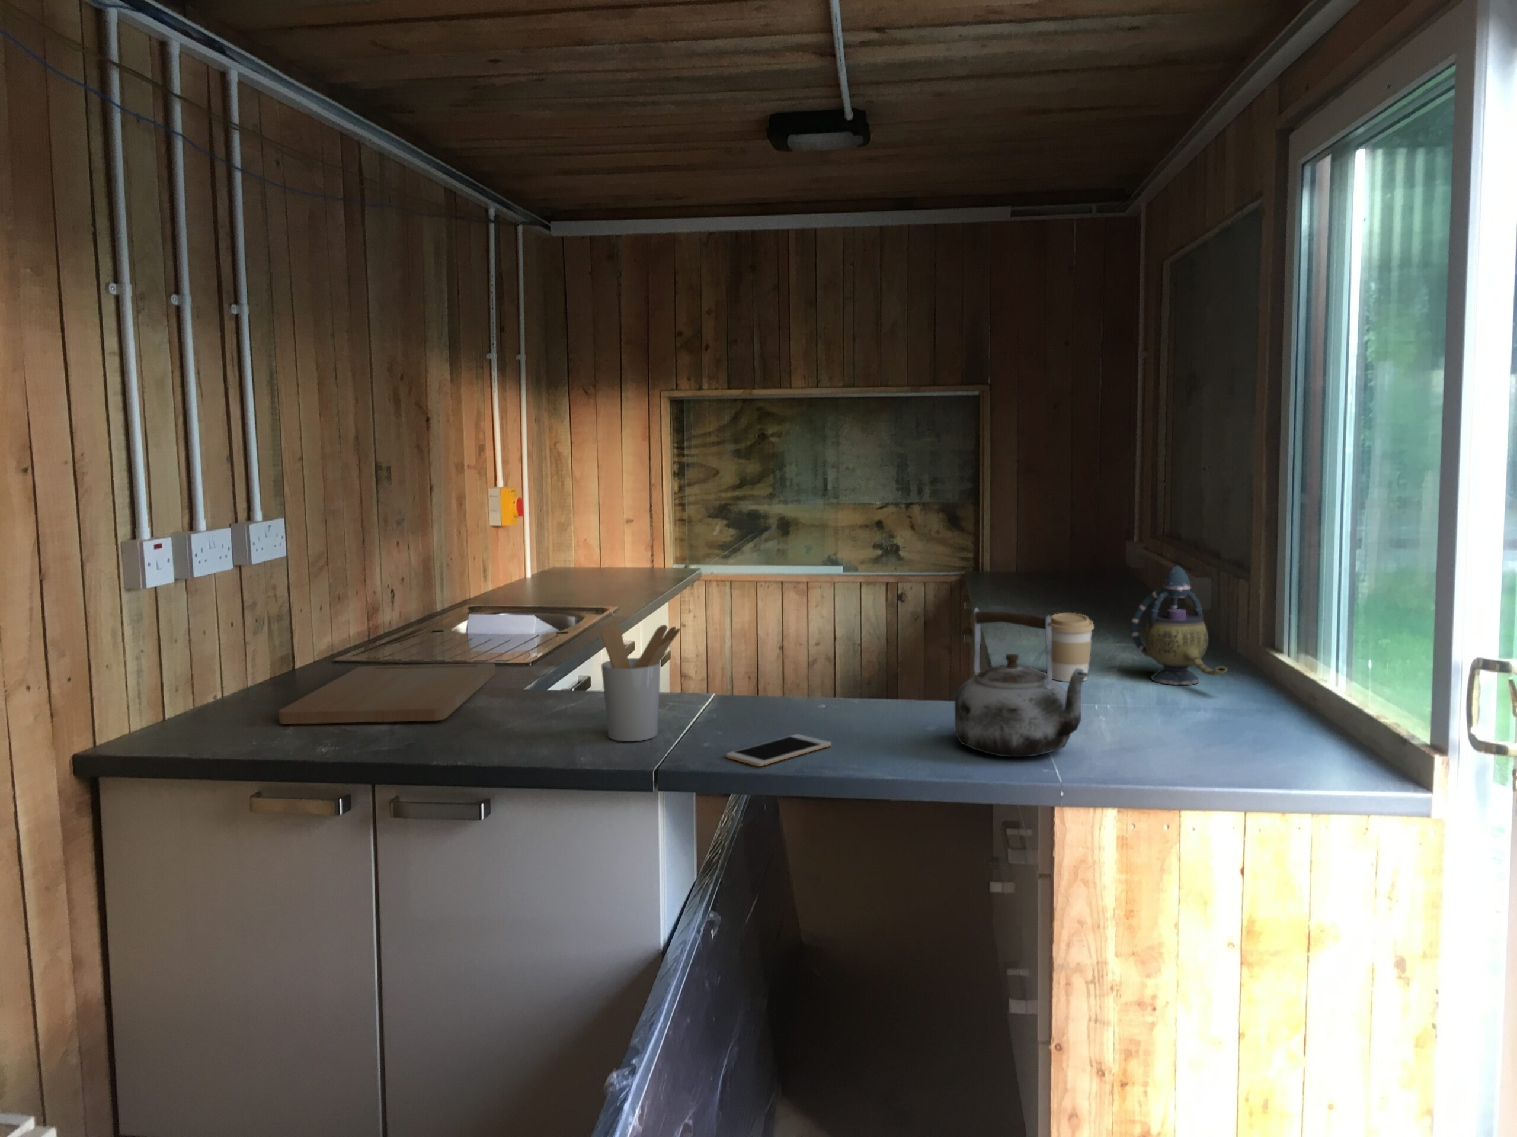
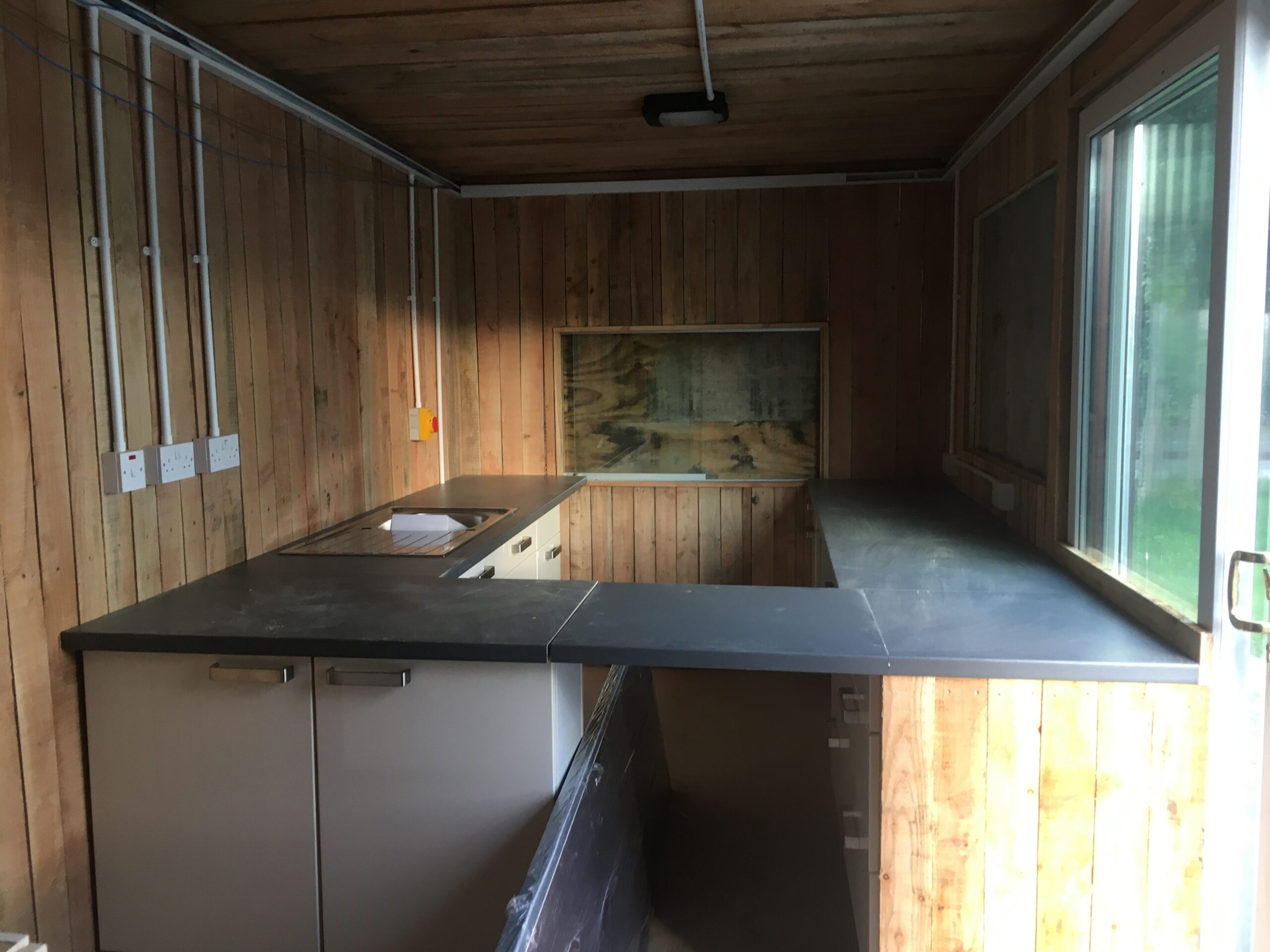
- teapot [1131,565,1228,686]
- coffee cup [1051,613,1094,682]
- utensil holder [601,623,681,742]
- cutting board [278,663,496,725]
- cell phone [725,733,833,767]
- kettle [954,607,1092,757]
